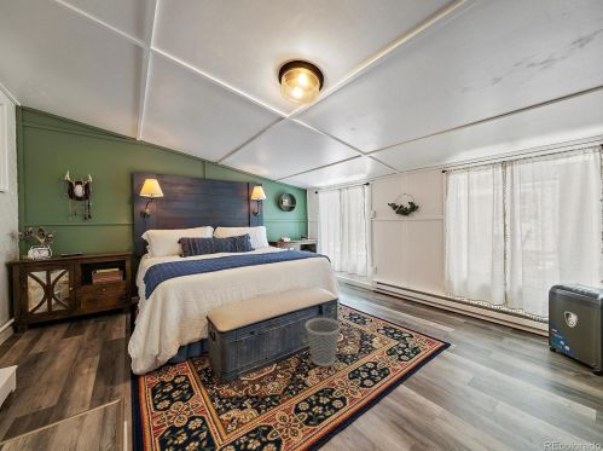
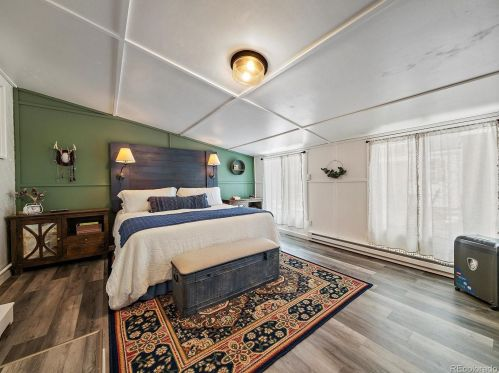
- wastebasket [305,317,342,368]
